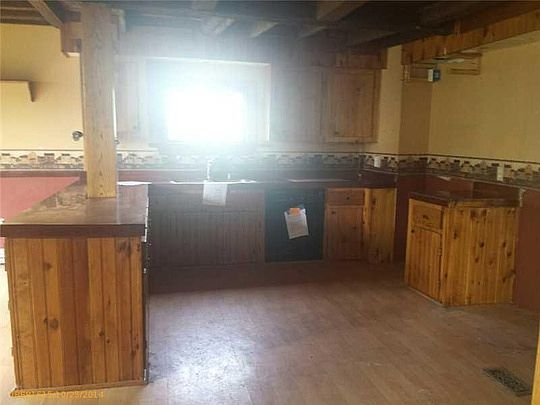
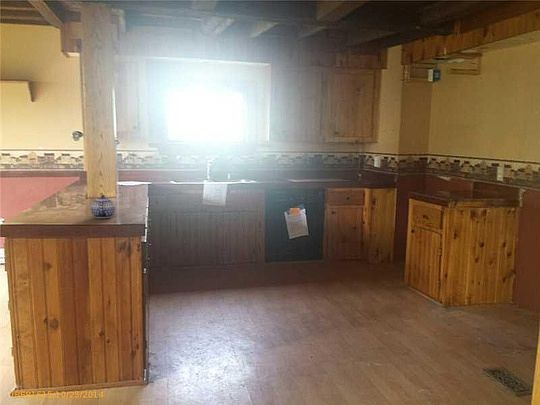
+ teapot [90,194,116,219]
